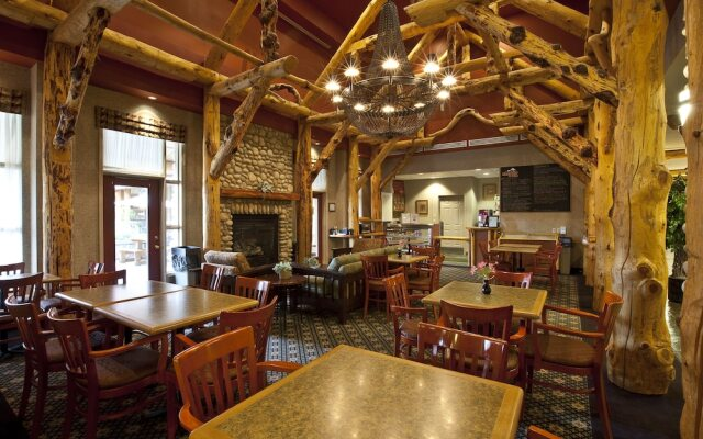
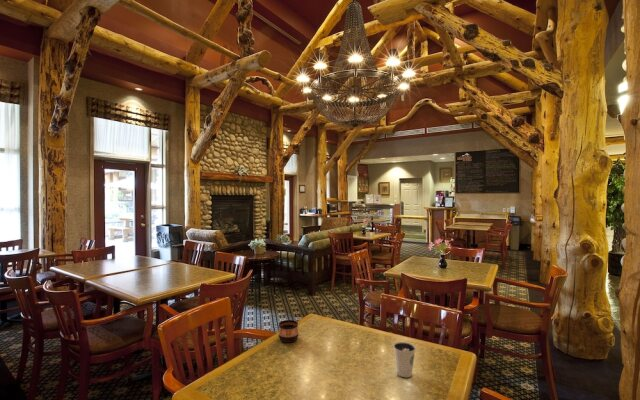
+ cup [278,319,299,343]
+ dixie cup [393,341,417,378]
